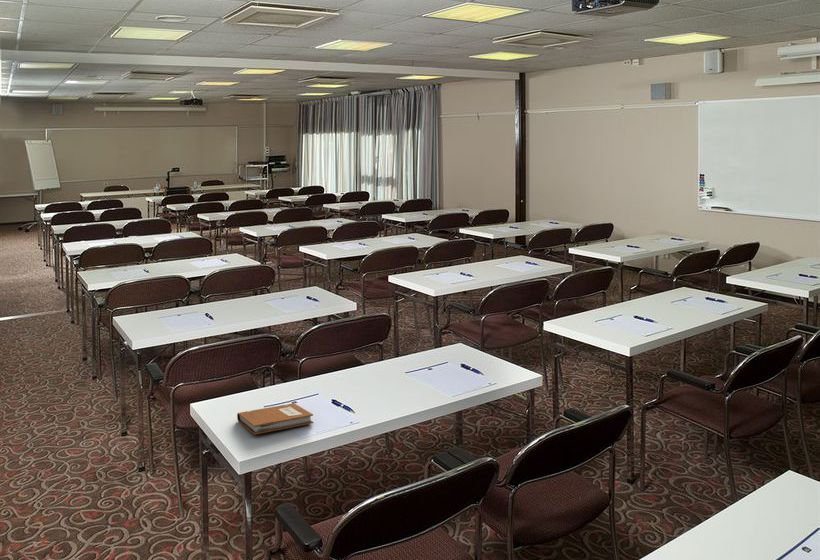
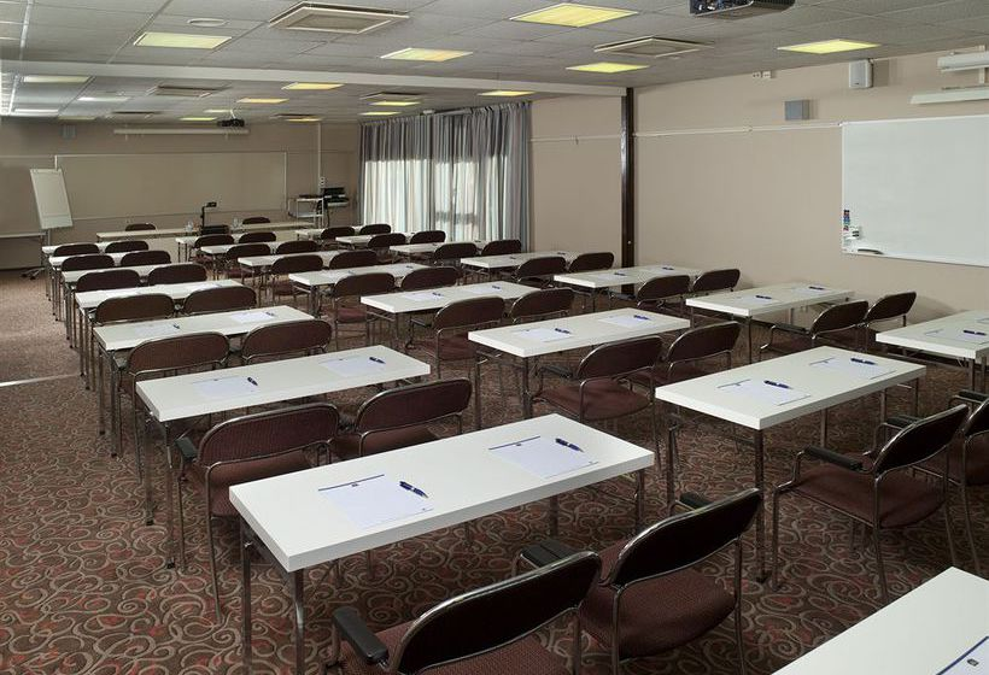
- notebook [236,402,314,436]
